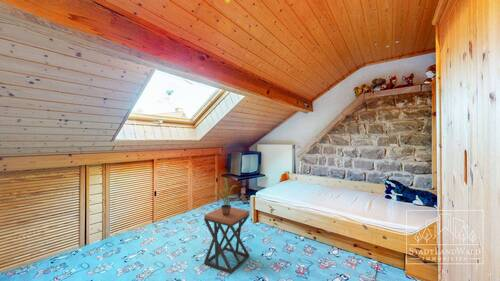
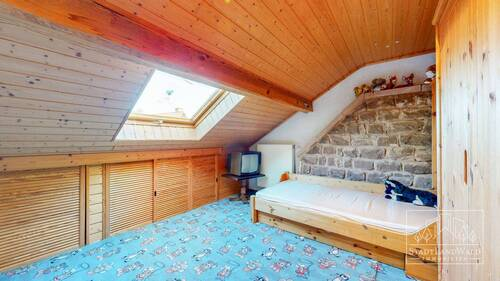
- potted plant [213,177,239,216]
- stool [203,207,250,275]
